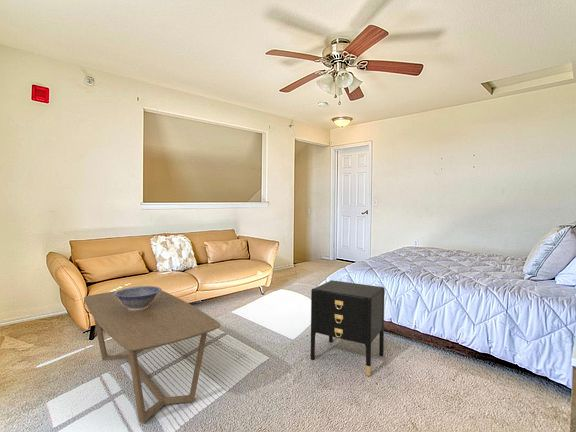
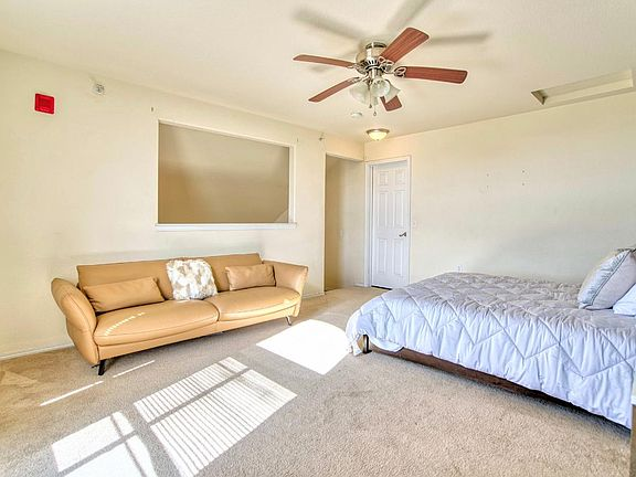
- decorative bowl [113,285,163,310]
- coffee table [83,290,221,424]
- nightstand [310,279,385,377]
